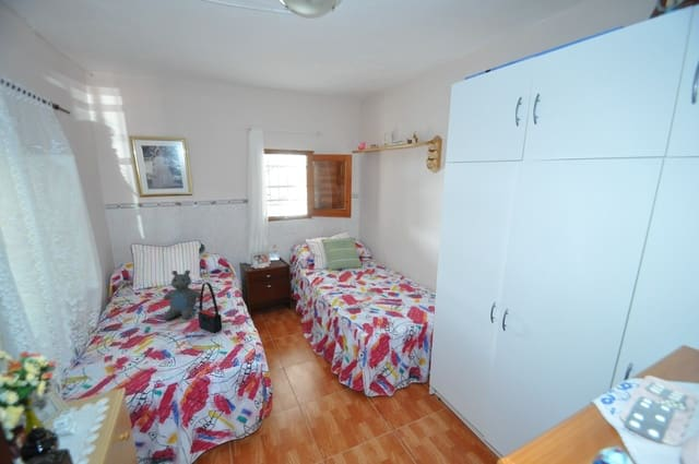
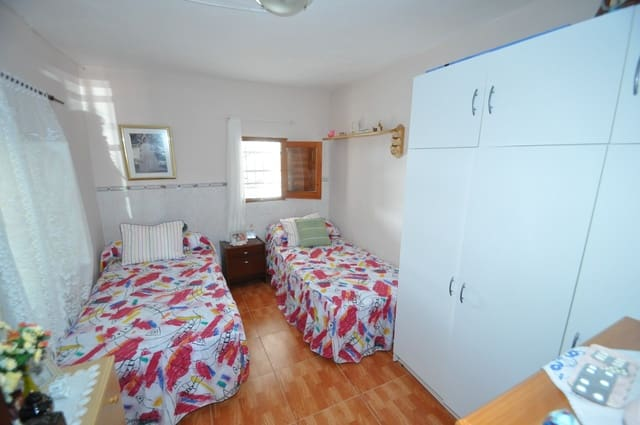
- teddy bear [162,269,201,321]
- shoulder bag [198,282,223,334]
